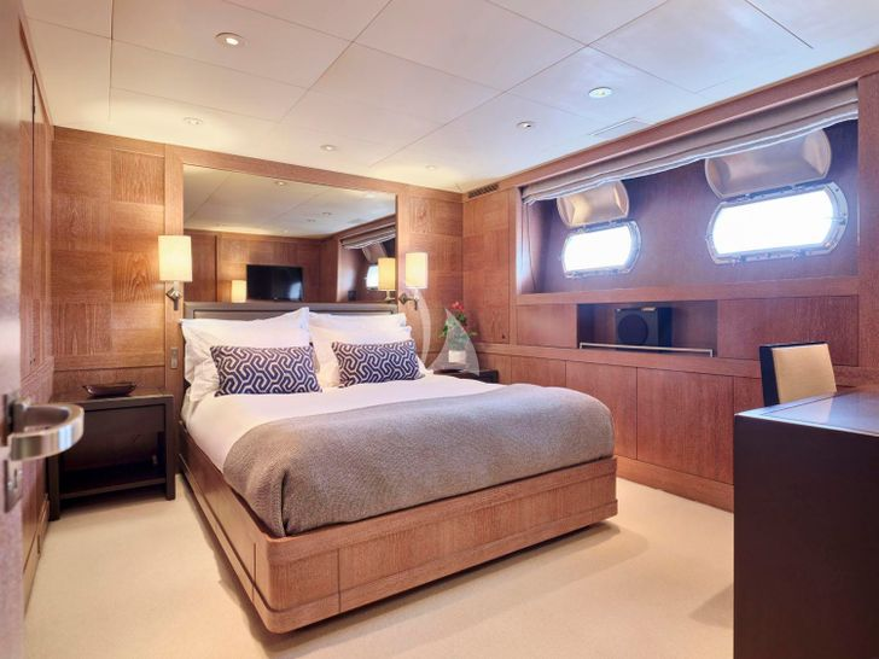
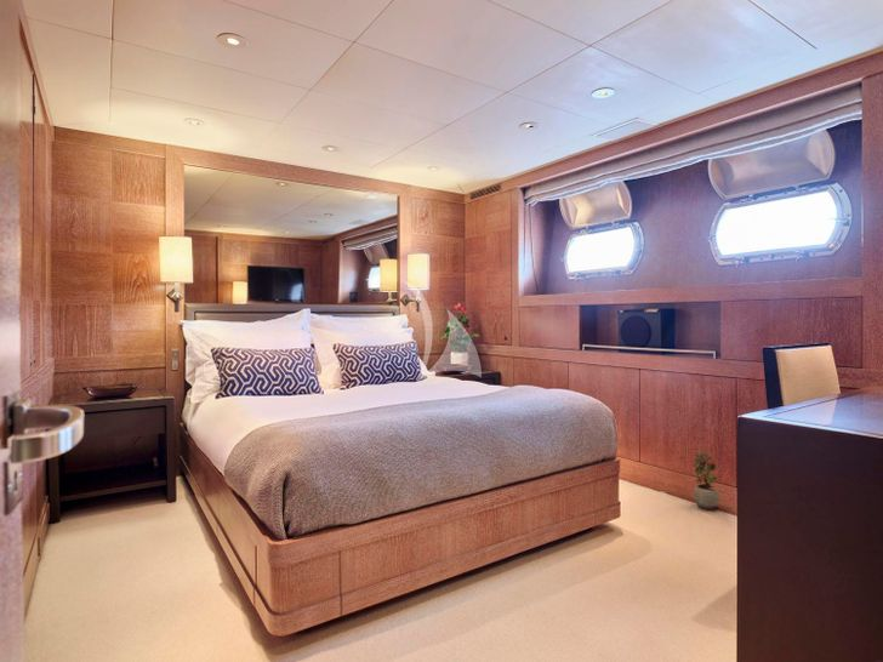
+ potted plant [693,451,720,510]
